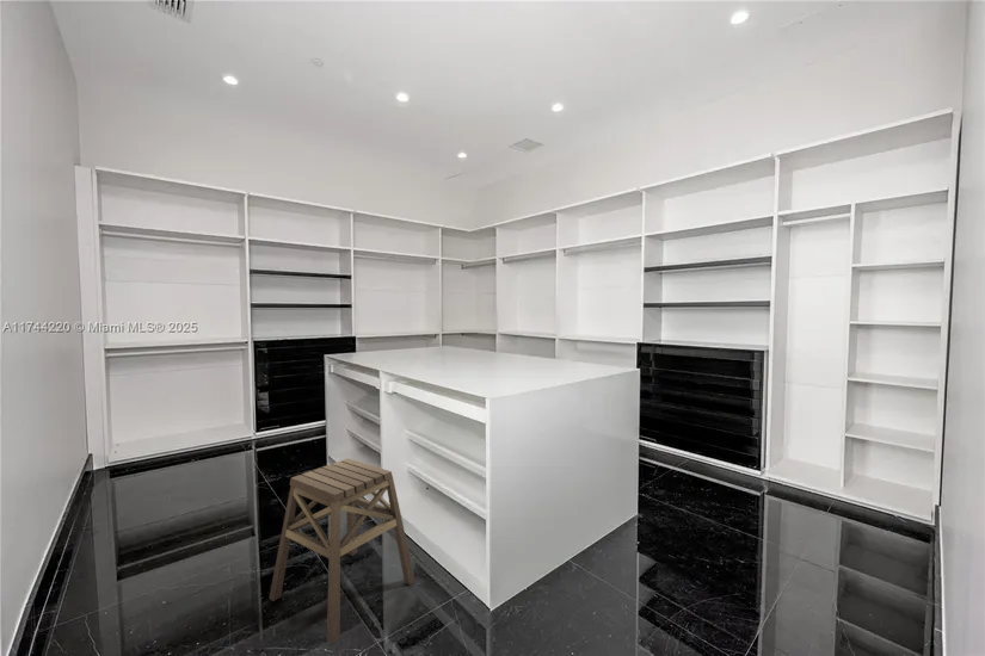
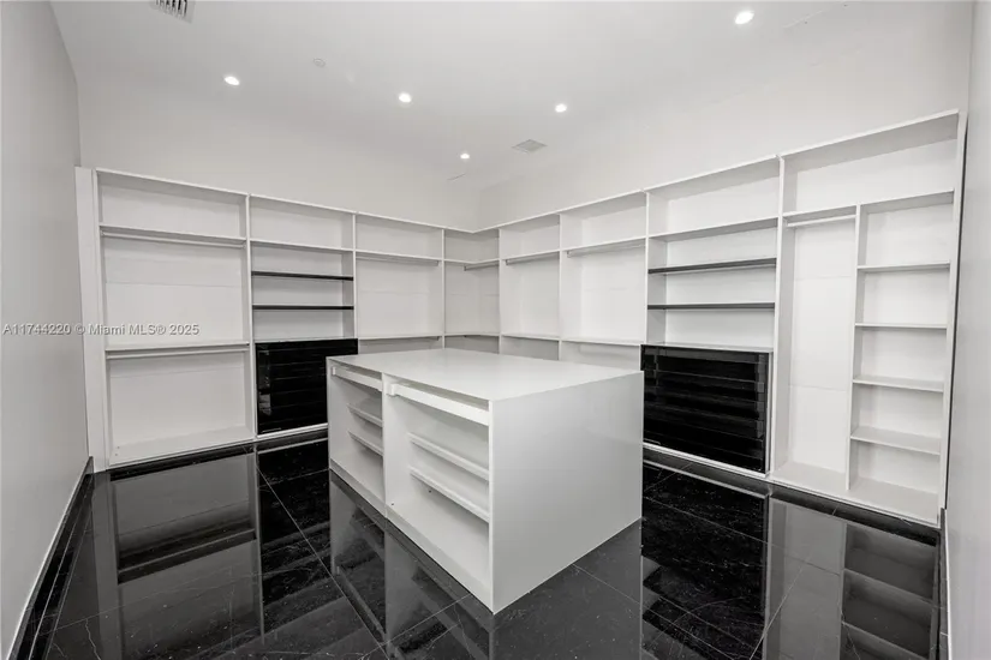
- stool [267,457,417,644]
